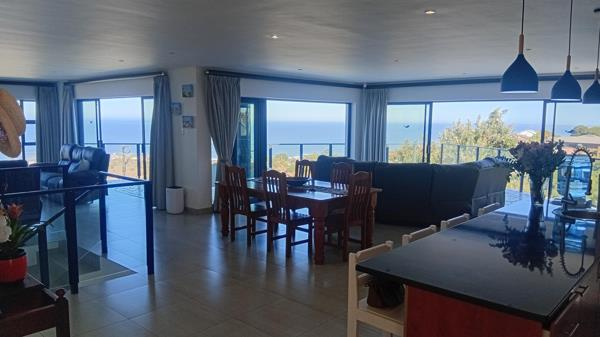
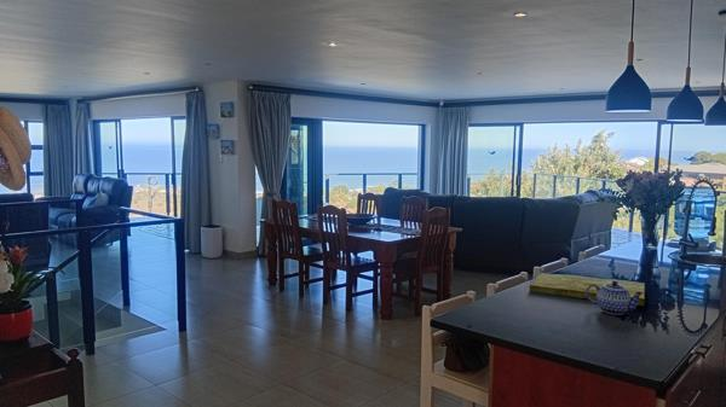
+ teapot [586,281,644,316]
+ cutting board [529,272,646,307]
